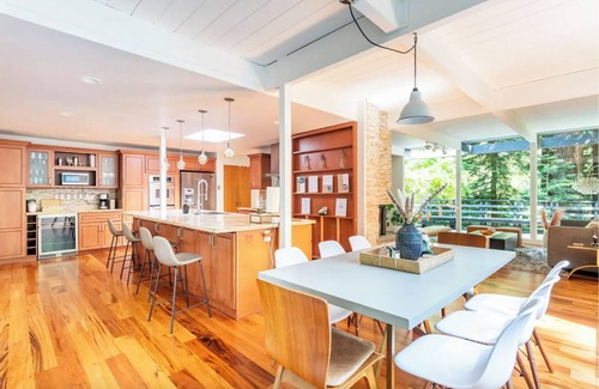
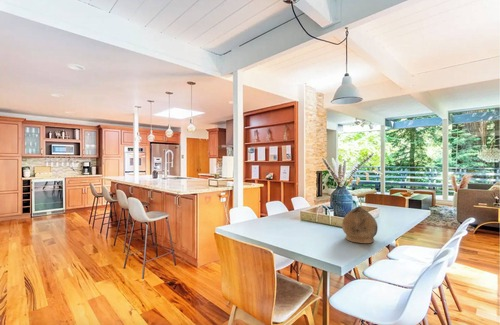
+ bowl [341,205,379,244]
